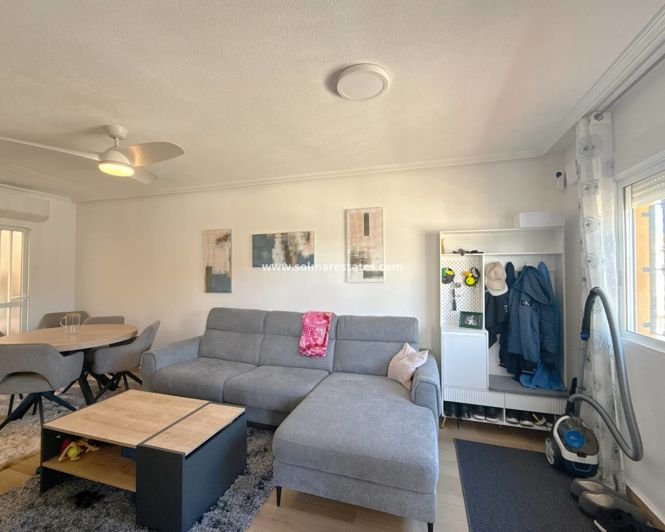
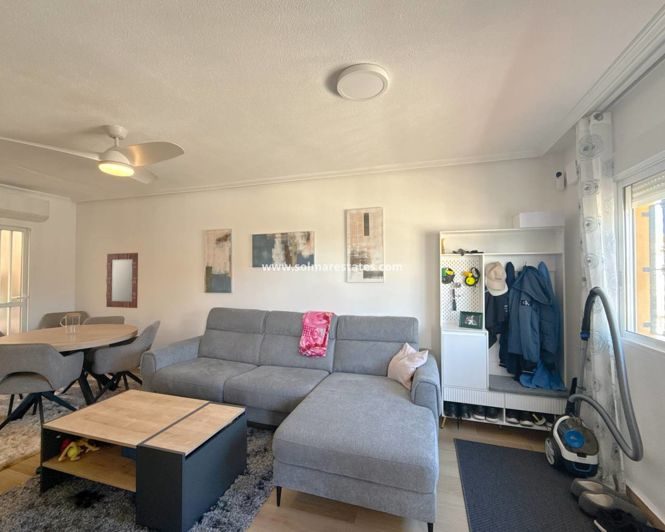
+ home mirror [105,252,139,309]
